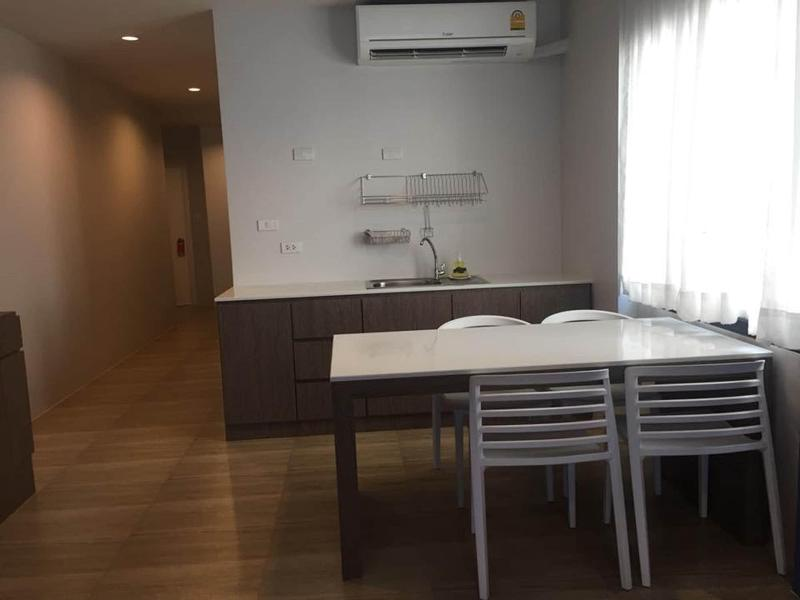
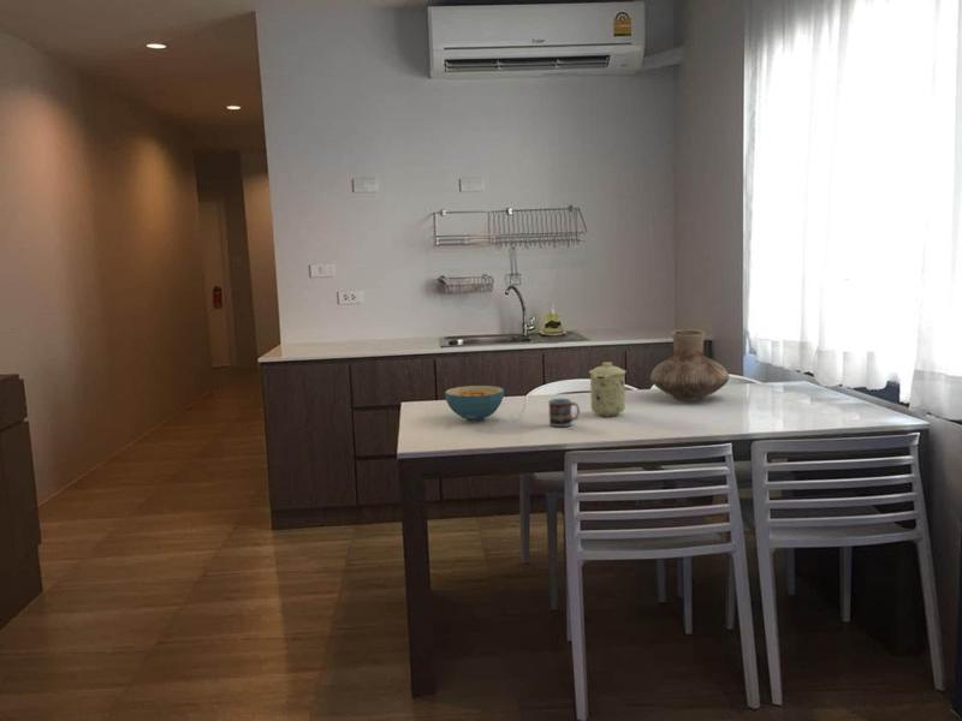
+ cup [547,398,581,428]
+ mug [588,360,627,417]
+ vase [649,328,730,401]
+ cereal bowl [444,385,505,422]
